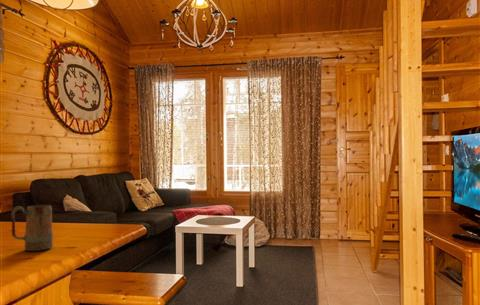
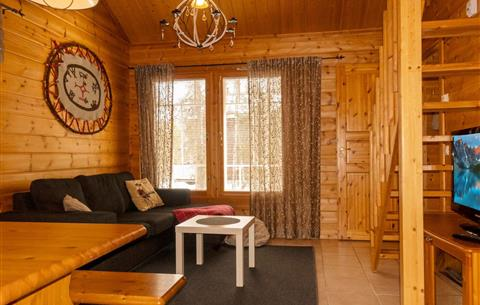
- mug [10,204,54,252]
